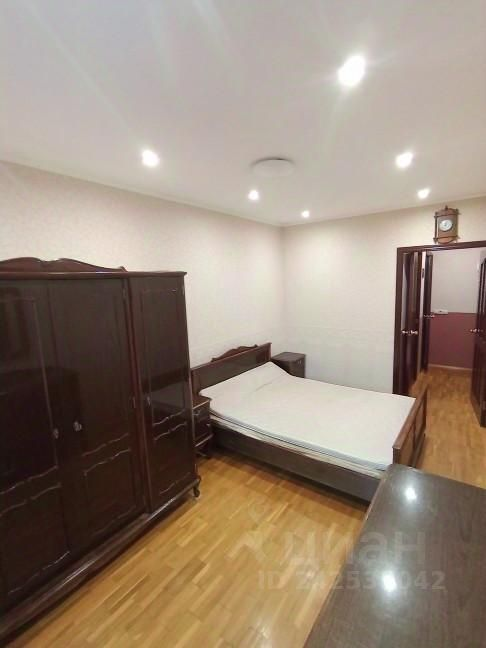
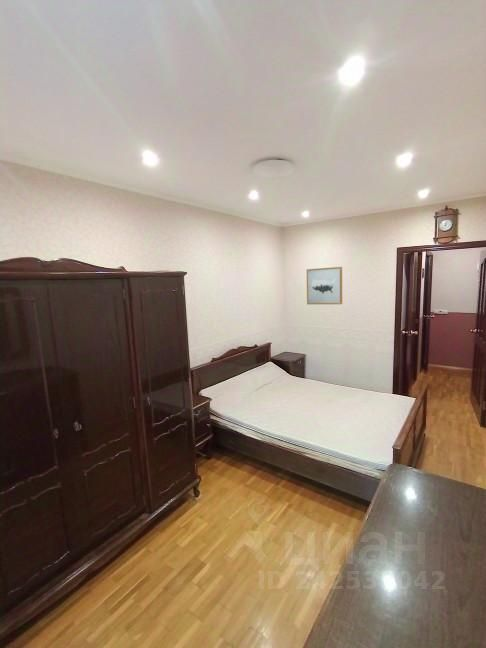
+ wall art [306,266,343,305]
